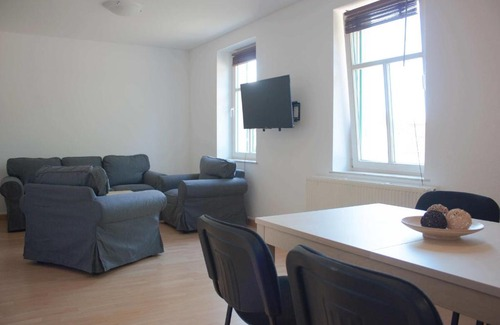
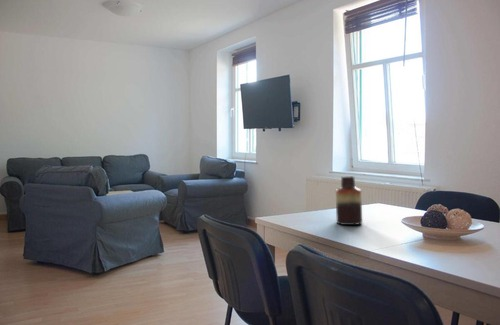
+ vase [335,175,363,226]
